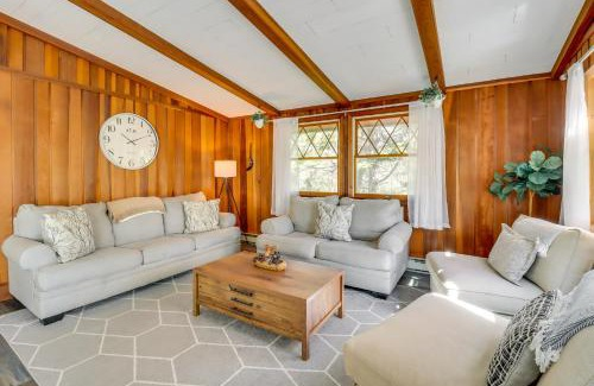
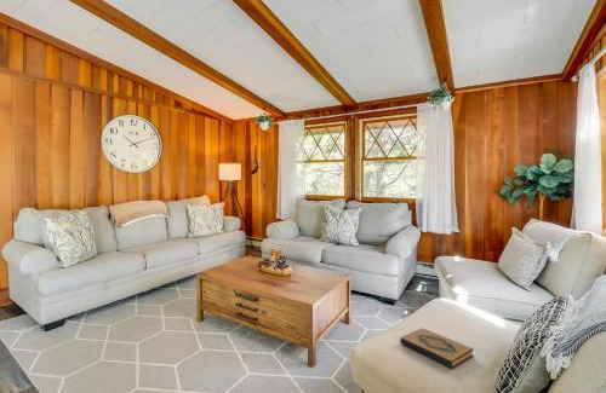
+ hardback book [400,328,475,370]
